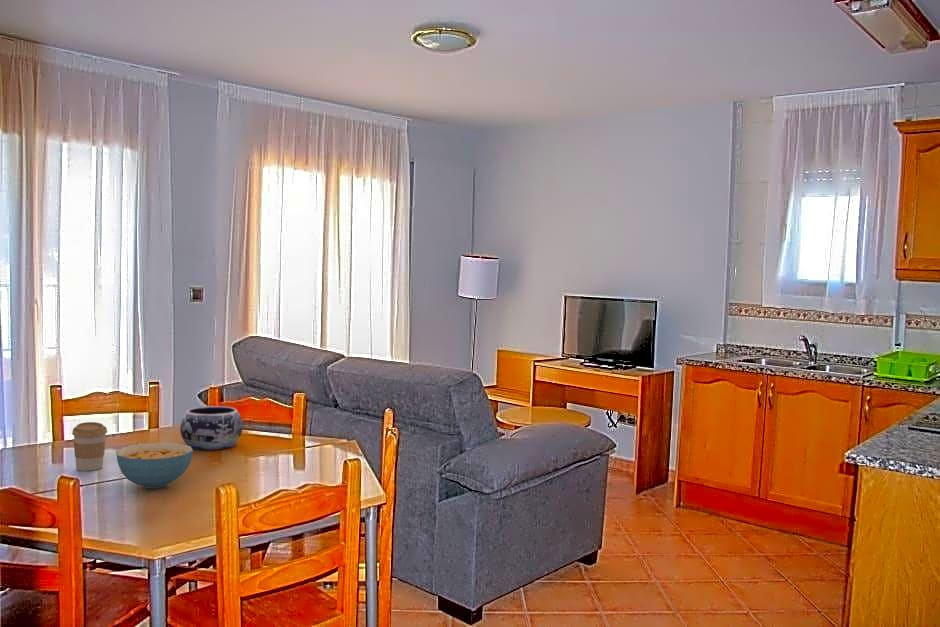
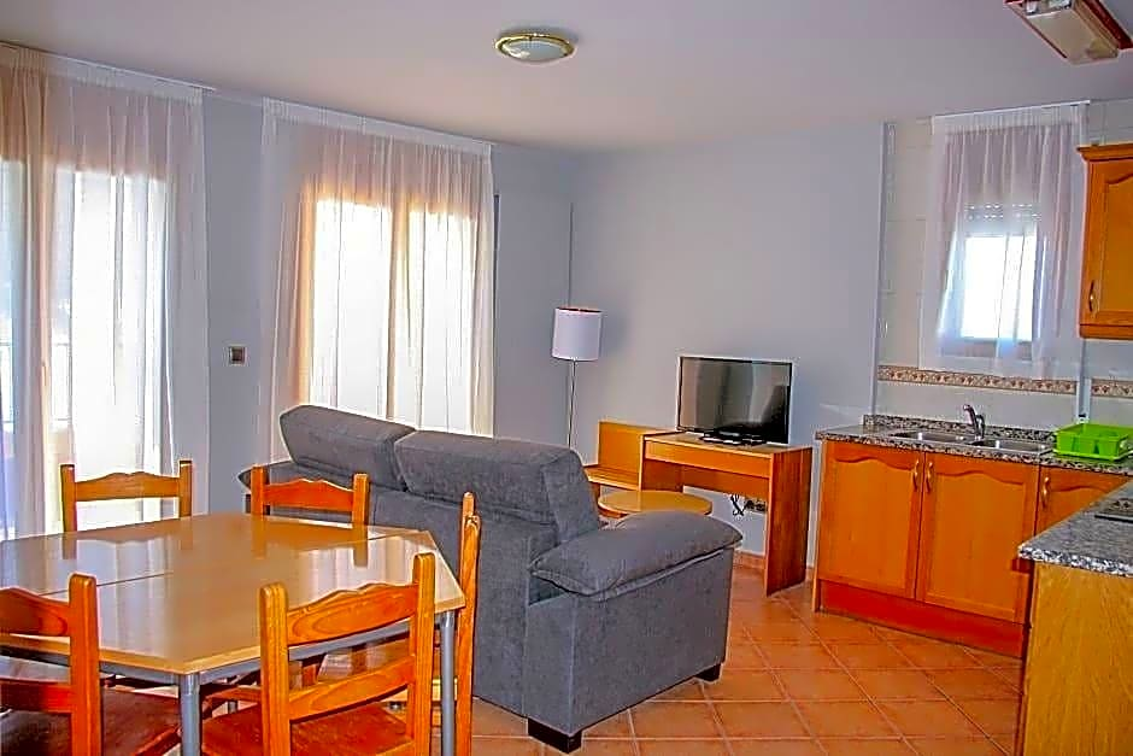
- cereal bowl [115,442,194,489]
- decorative bowl [179,405,244,451]
- coffee cup [71,421,108,472]
